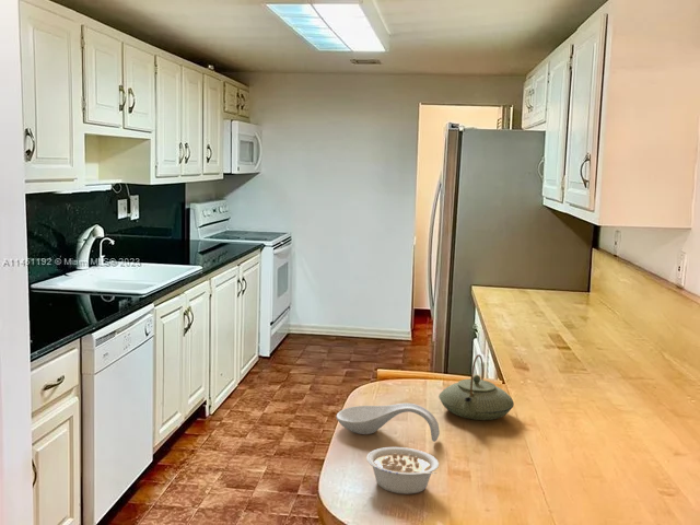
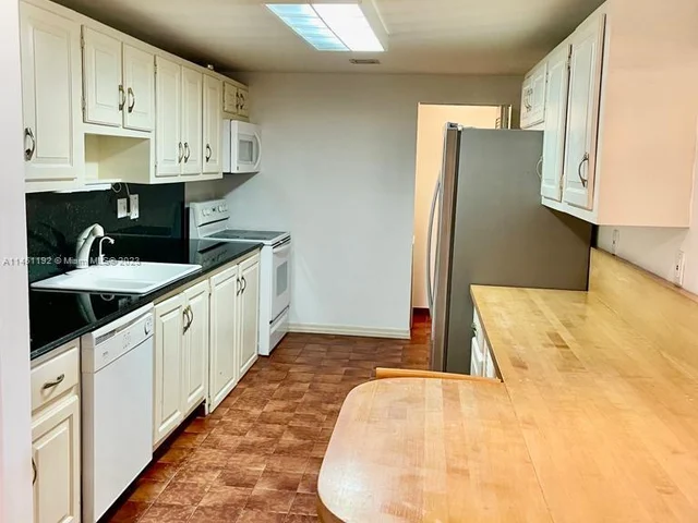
- spoon rest [336,402,441,443]
- teapot [438,353,515,421]
- legume [365,446,440,495]
